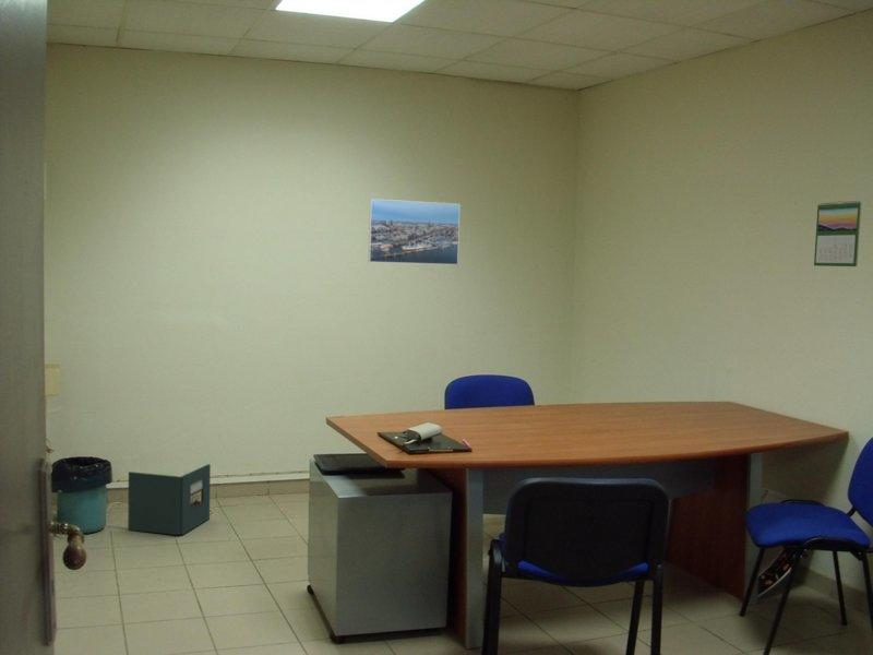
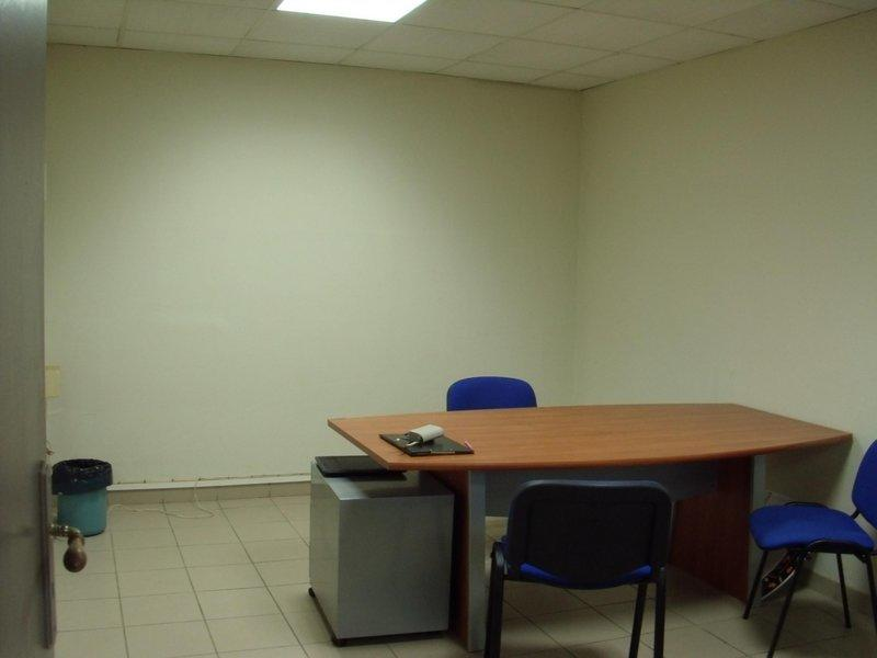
- calendar [813,200,862,267]
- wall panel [127,463,212,536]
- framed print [367,198,462,266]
